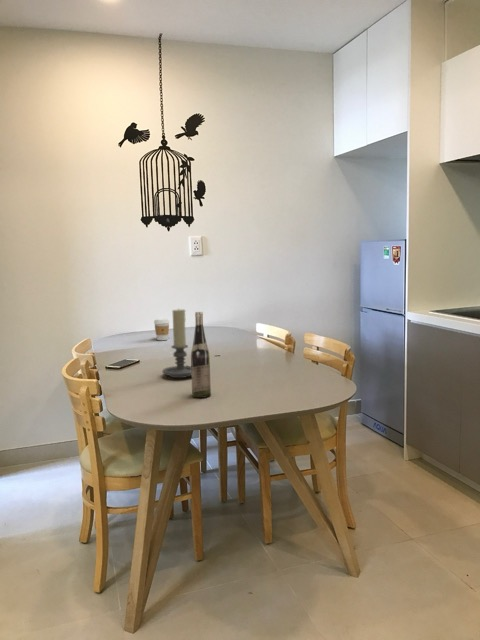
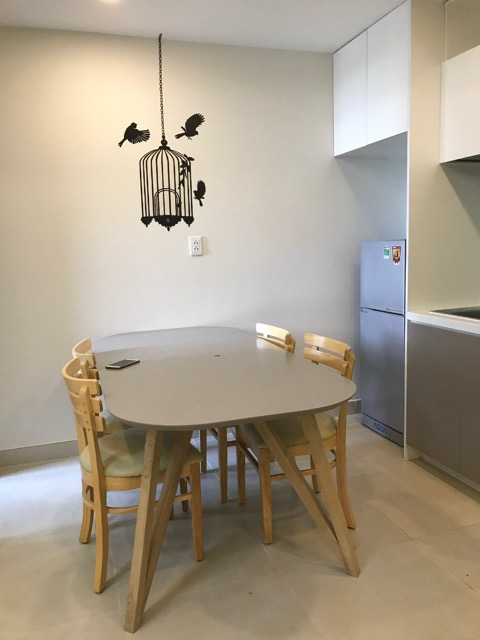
- wine bottle [190,311,212,399]
- coffee cup [153,318,171,341]
- candle holder [161,307,192,379]
